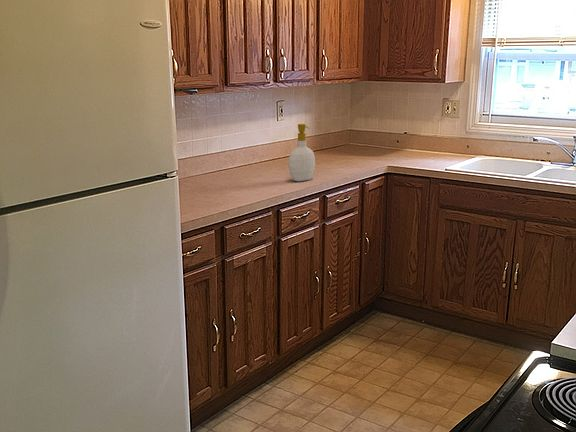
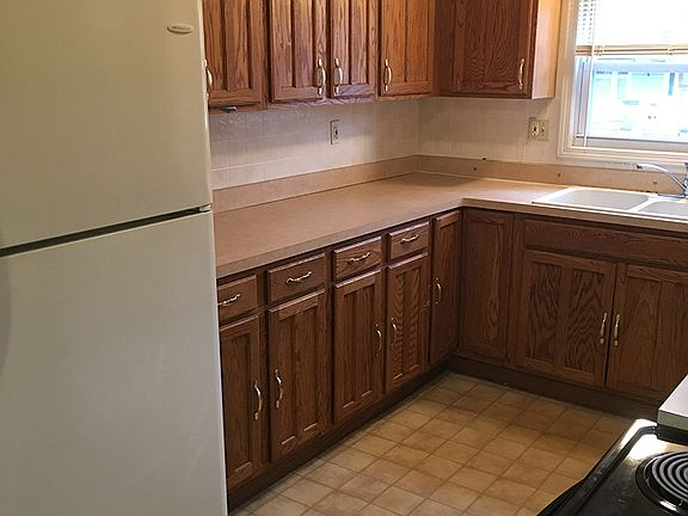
- soap bottle [287,123,316,182]
